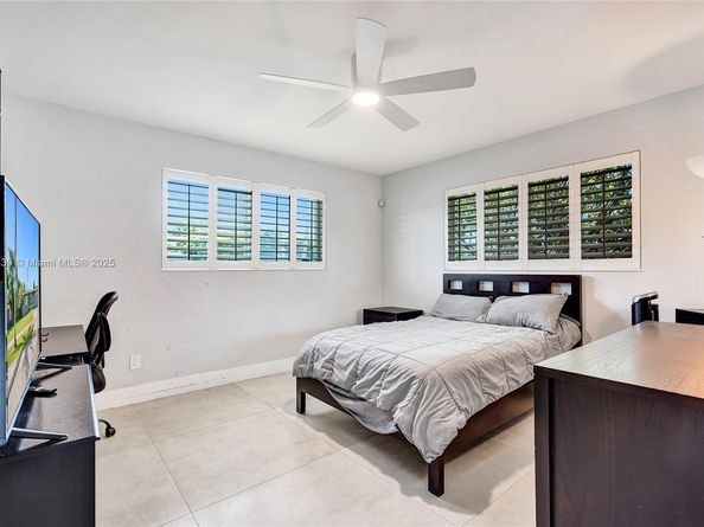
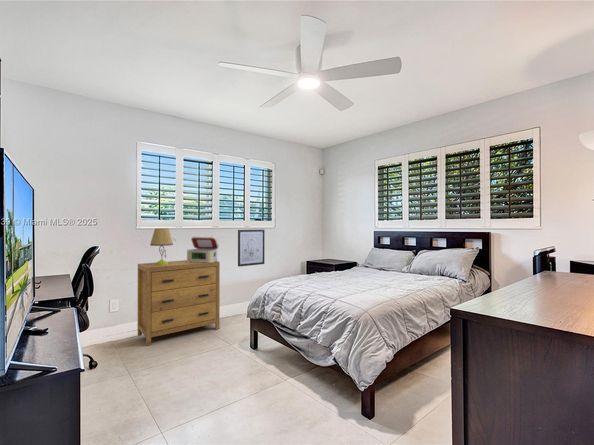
+ wall art [237,229,266,267]
+ decorative box [186,235,220,262]
+ table lamp [149,227,174,265]
+ dresser [137,259,221,347]
